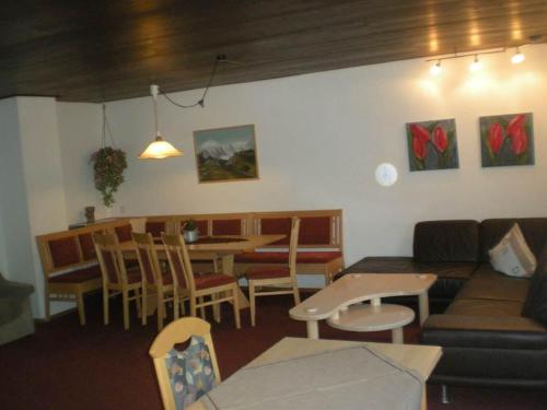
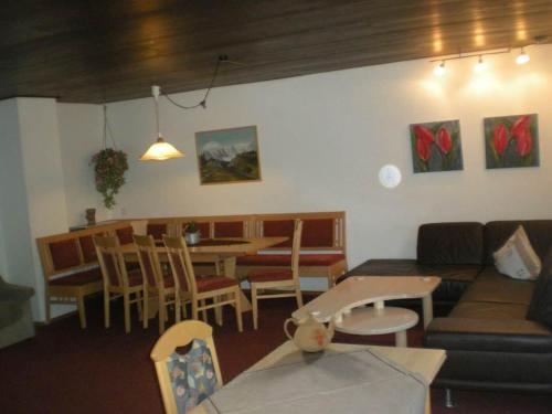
+ teapot [283,310,338,353]
